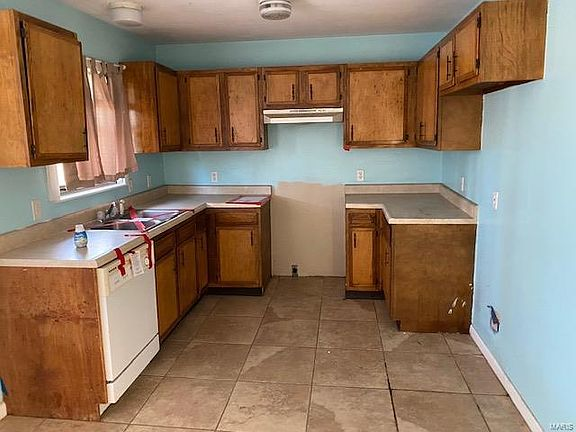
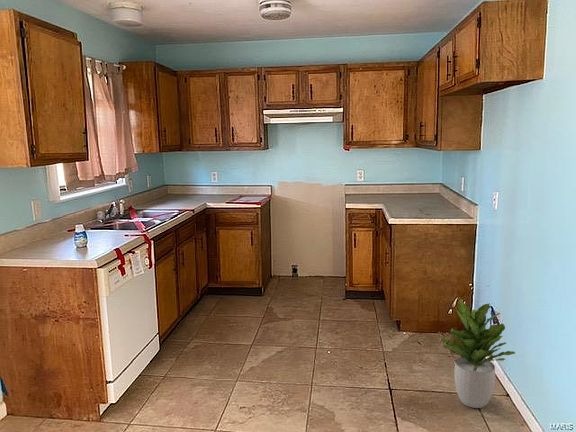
+ potted plant [439,298,516,409]
